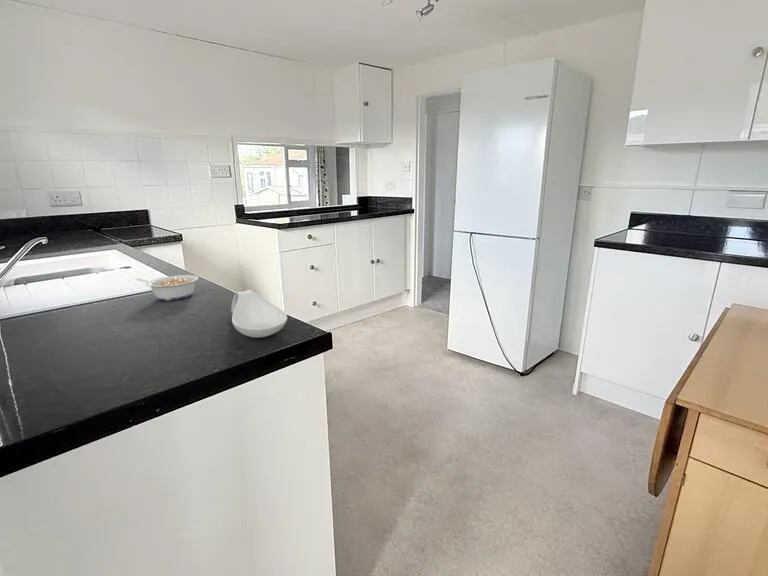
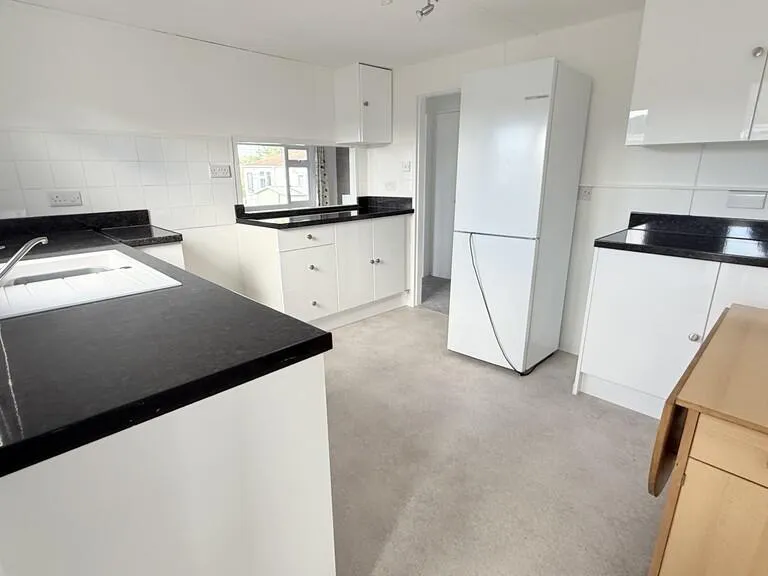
- legume [135,274,199,301]
- spoon rest [230,289,288,339]
